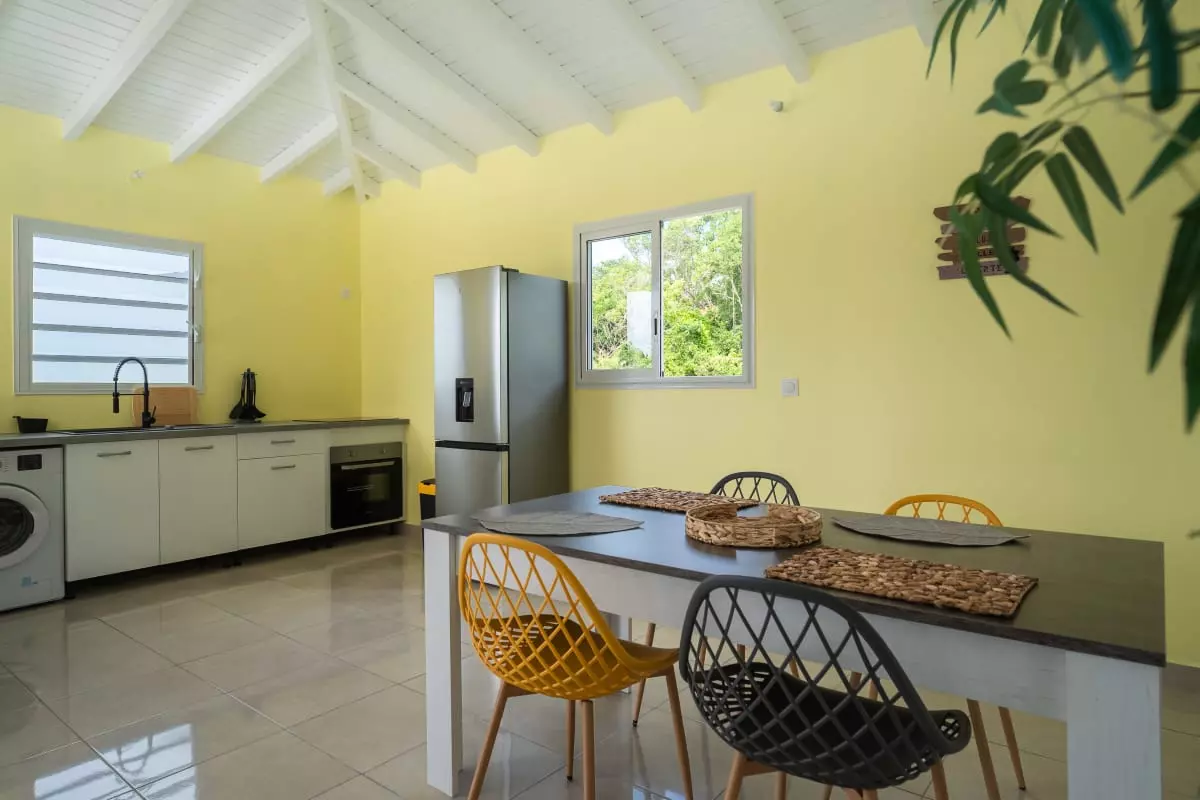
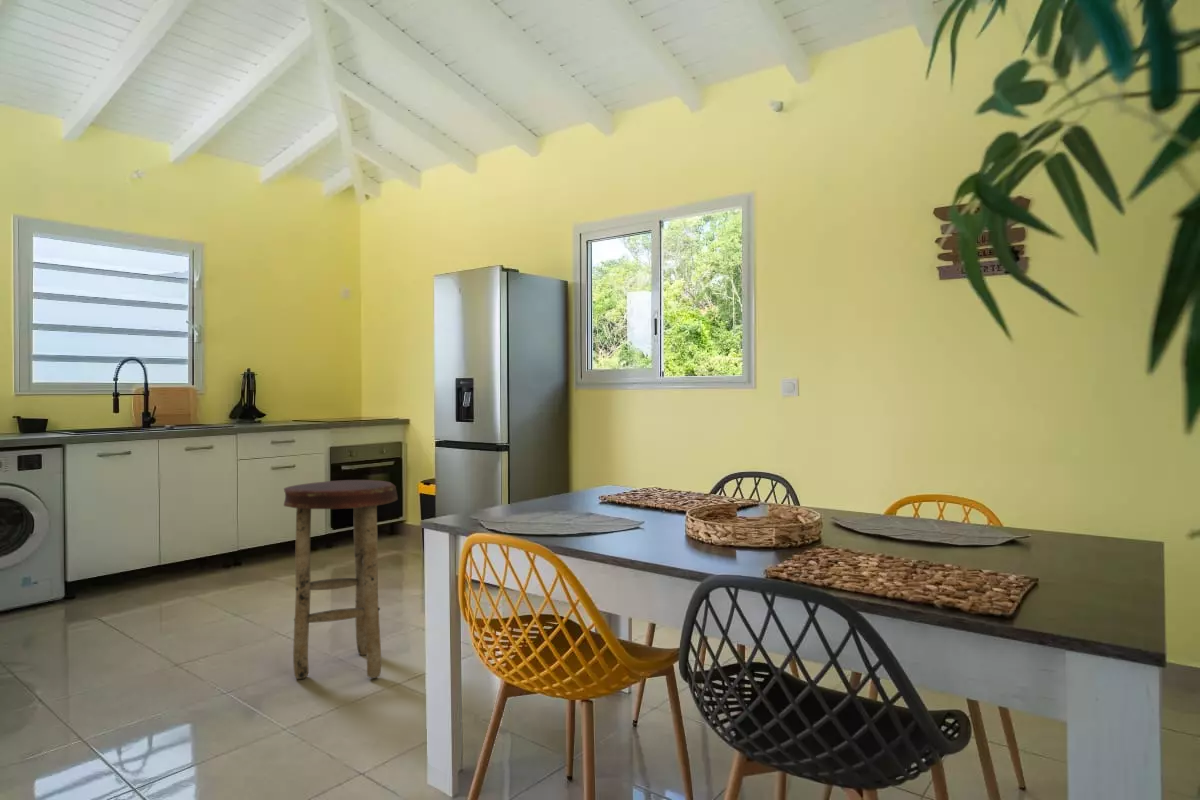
+ stool [283,479,399,680]
